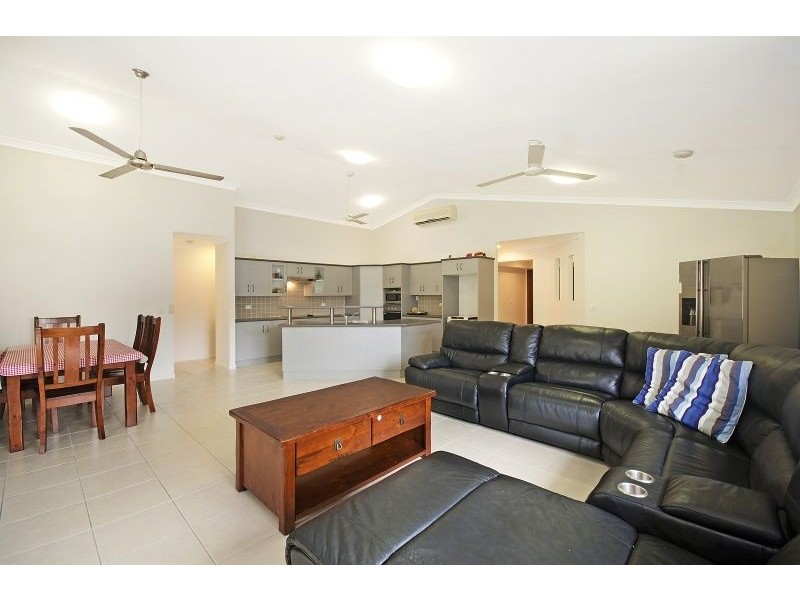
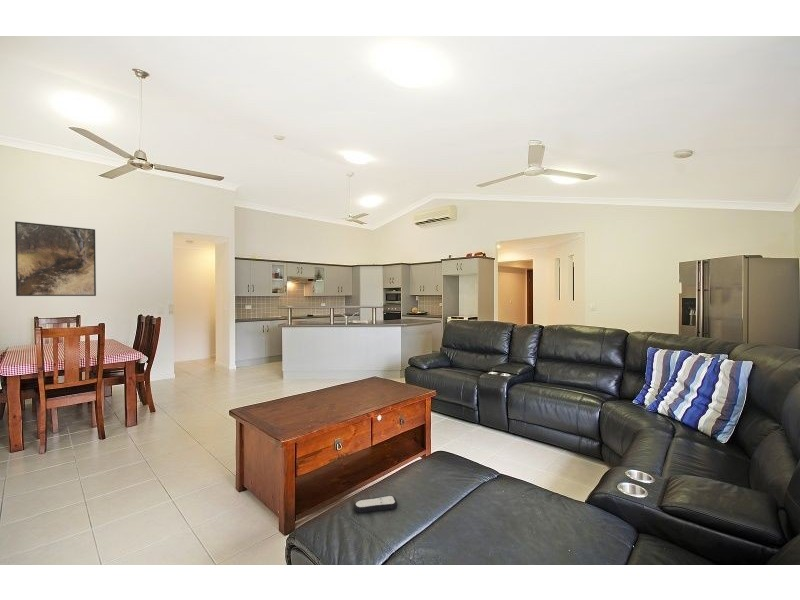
+ remote control [353,494,398,514]
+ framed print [14,220,97,297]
